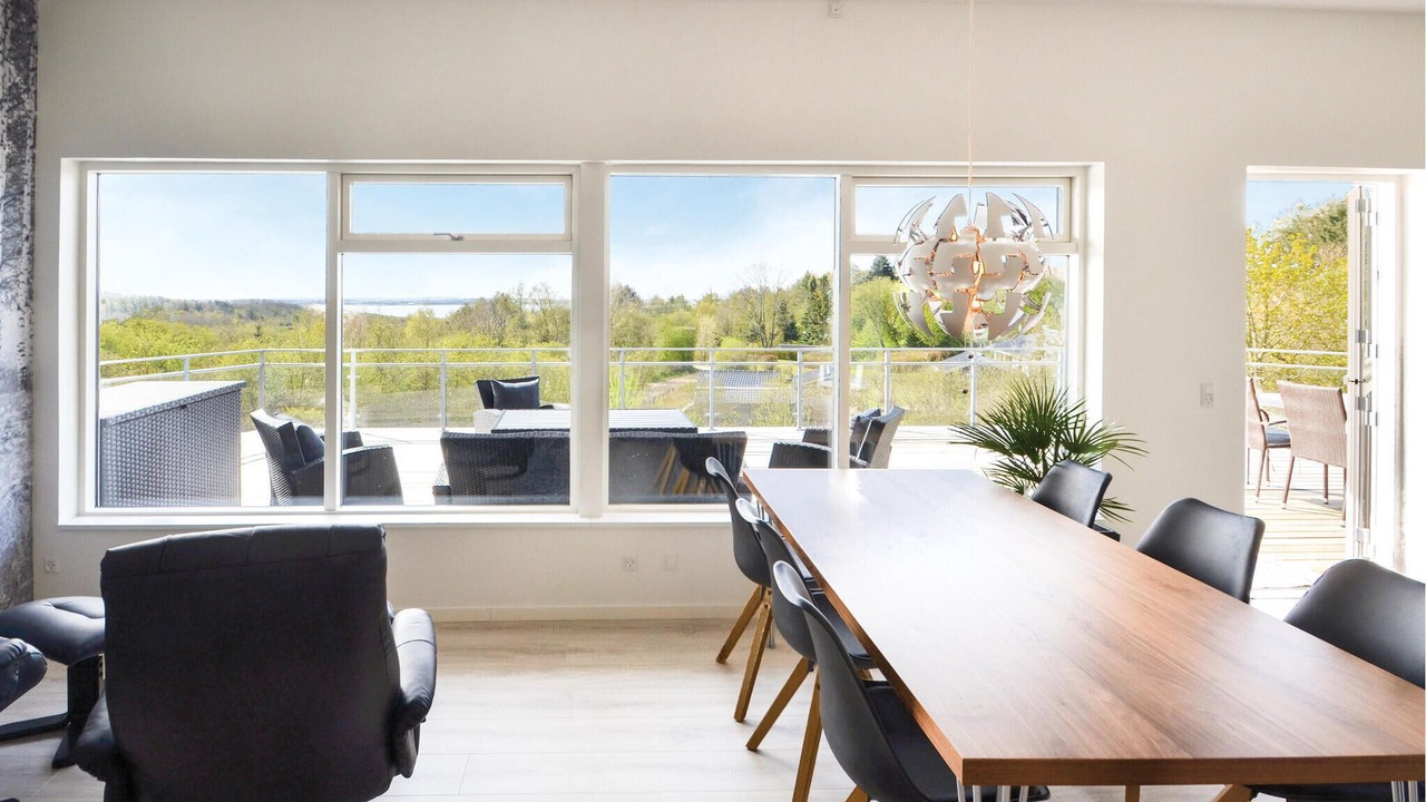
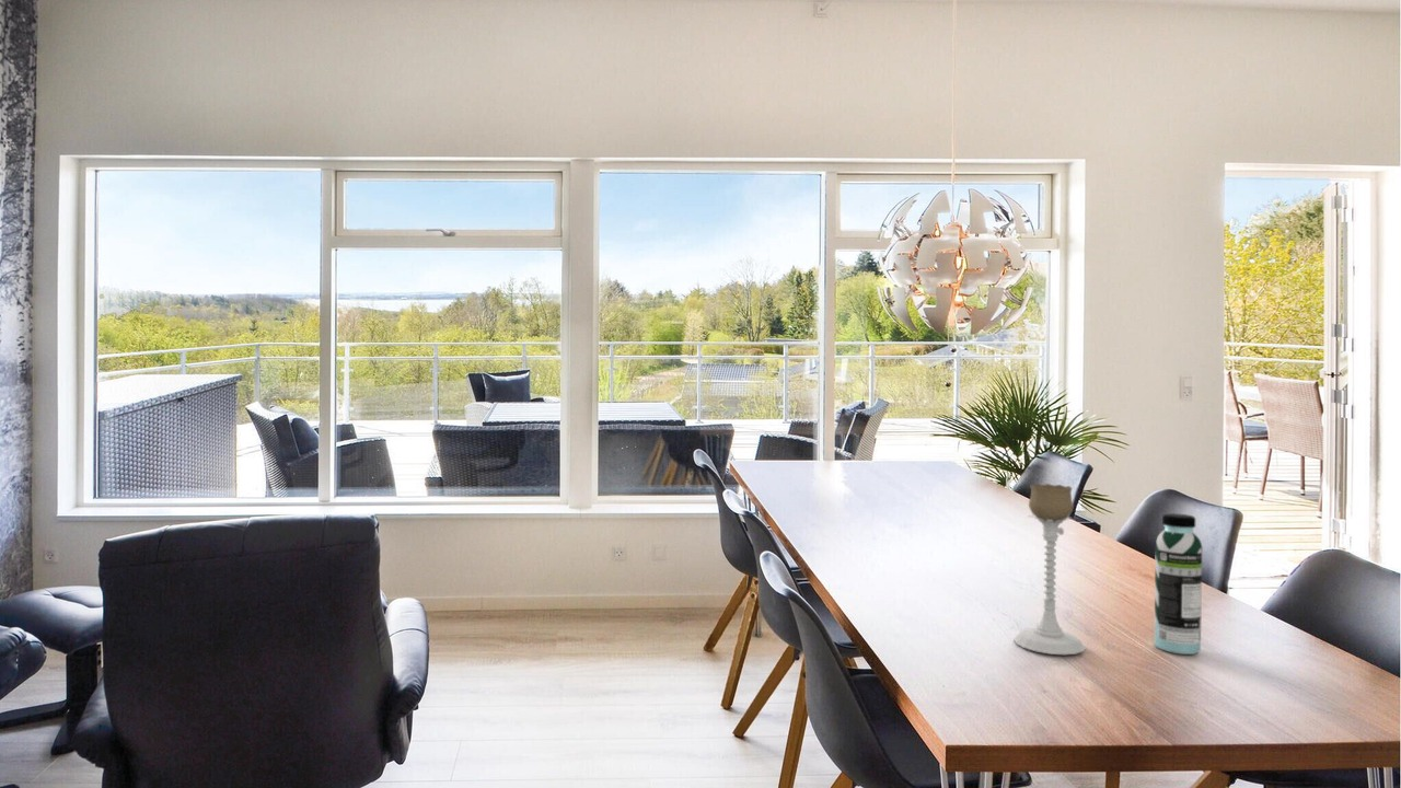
+ water bottle [1154,512,1203,656]
+ candle holder [1012,483,1087,656]
